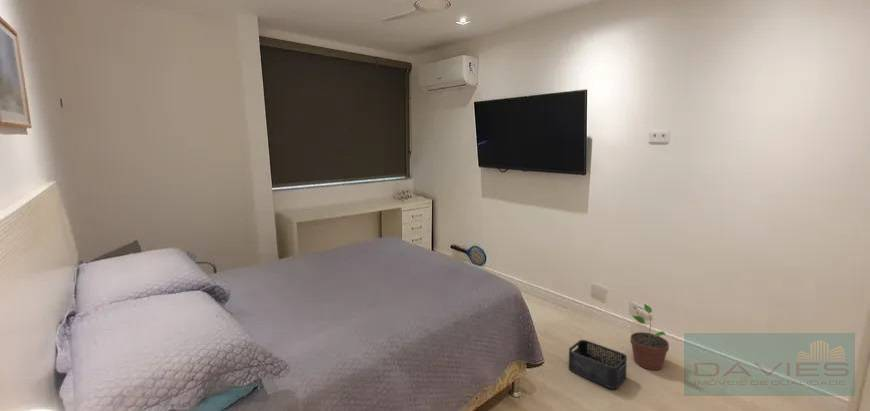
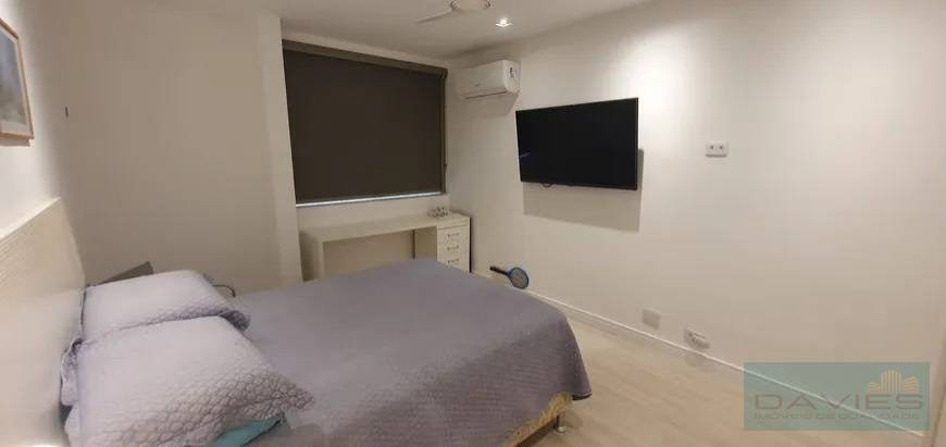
- potted plant [629,303,670,371]
- storage bin [568,339,628,390]
